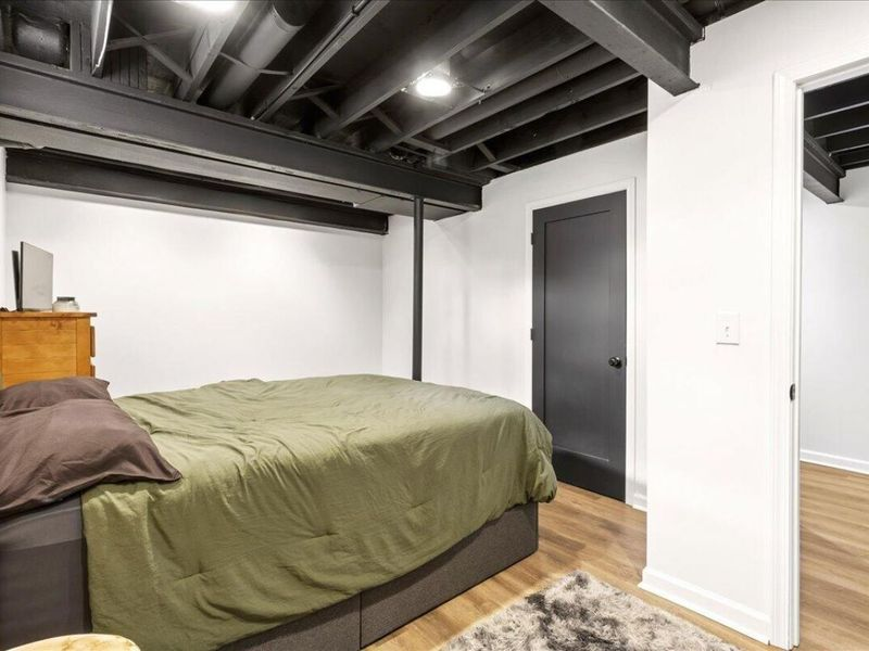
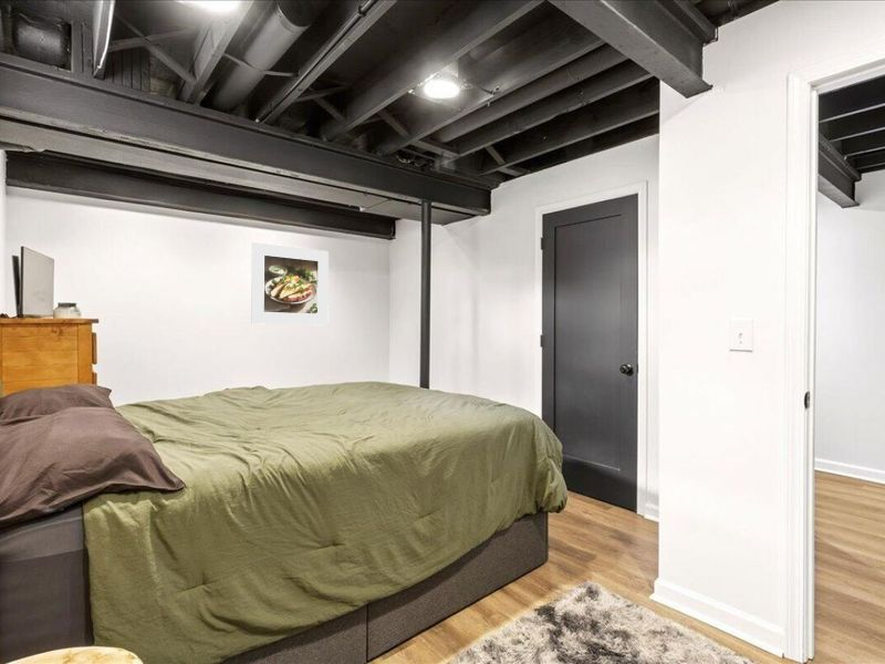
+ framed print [250,241,330,326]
